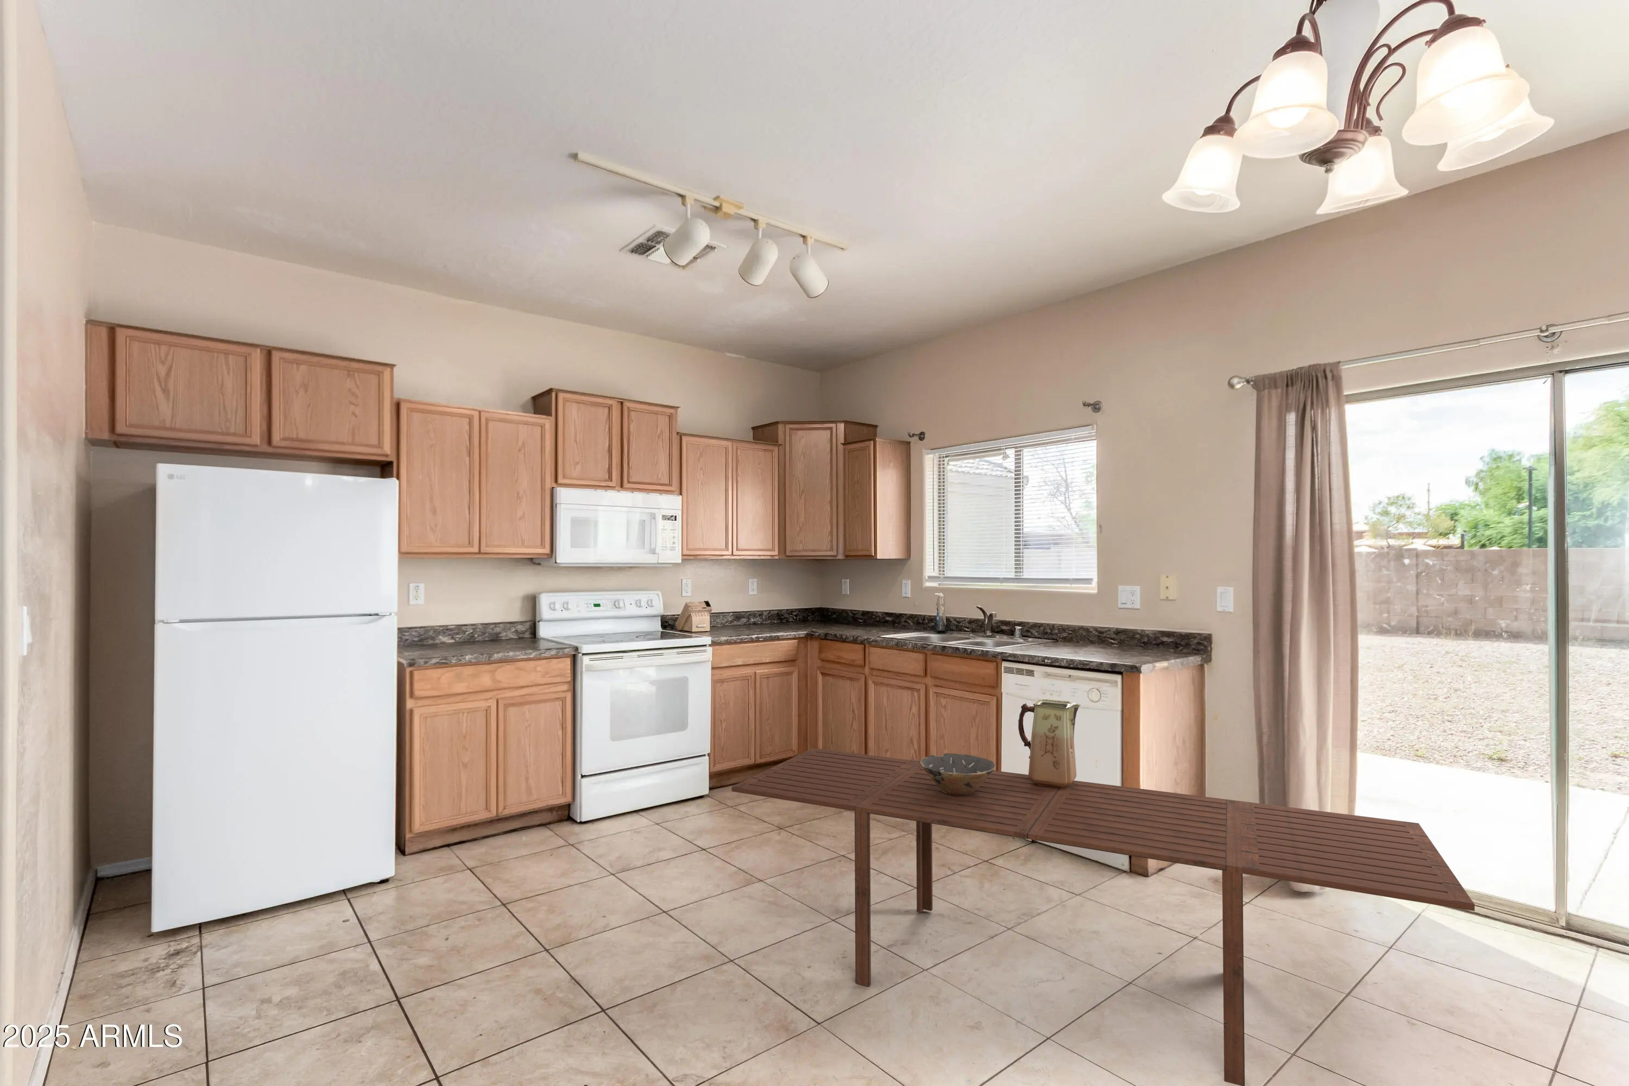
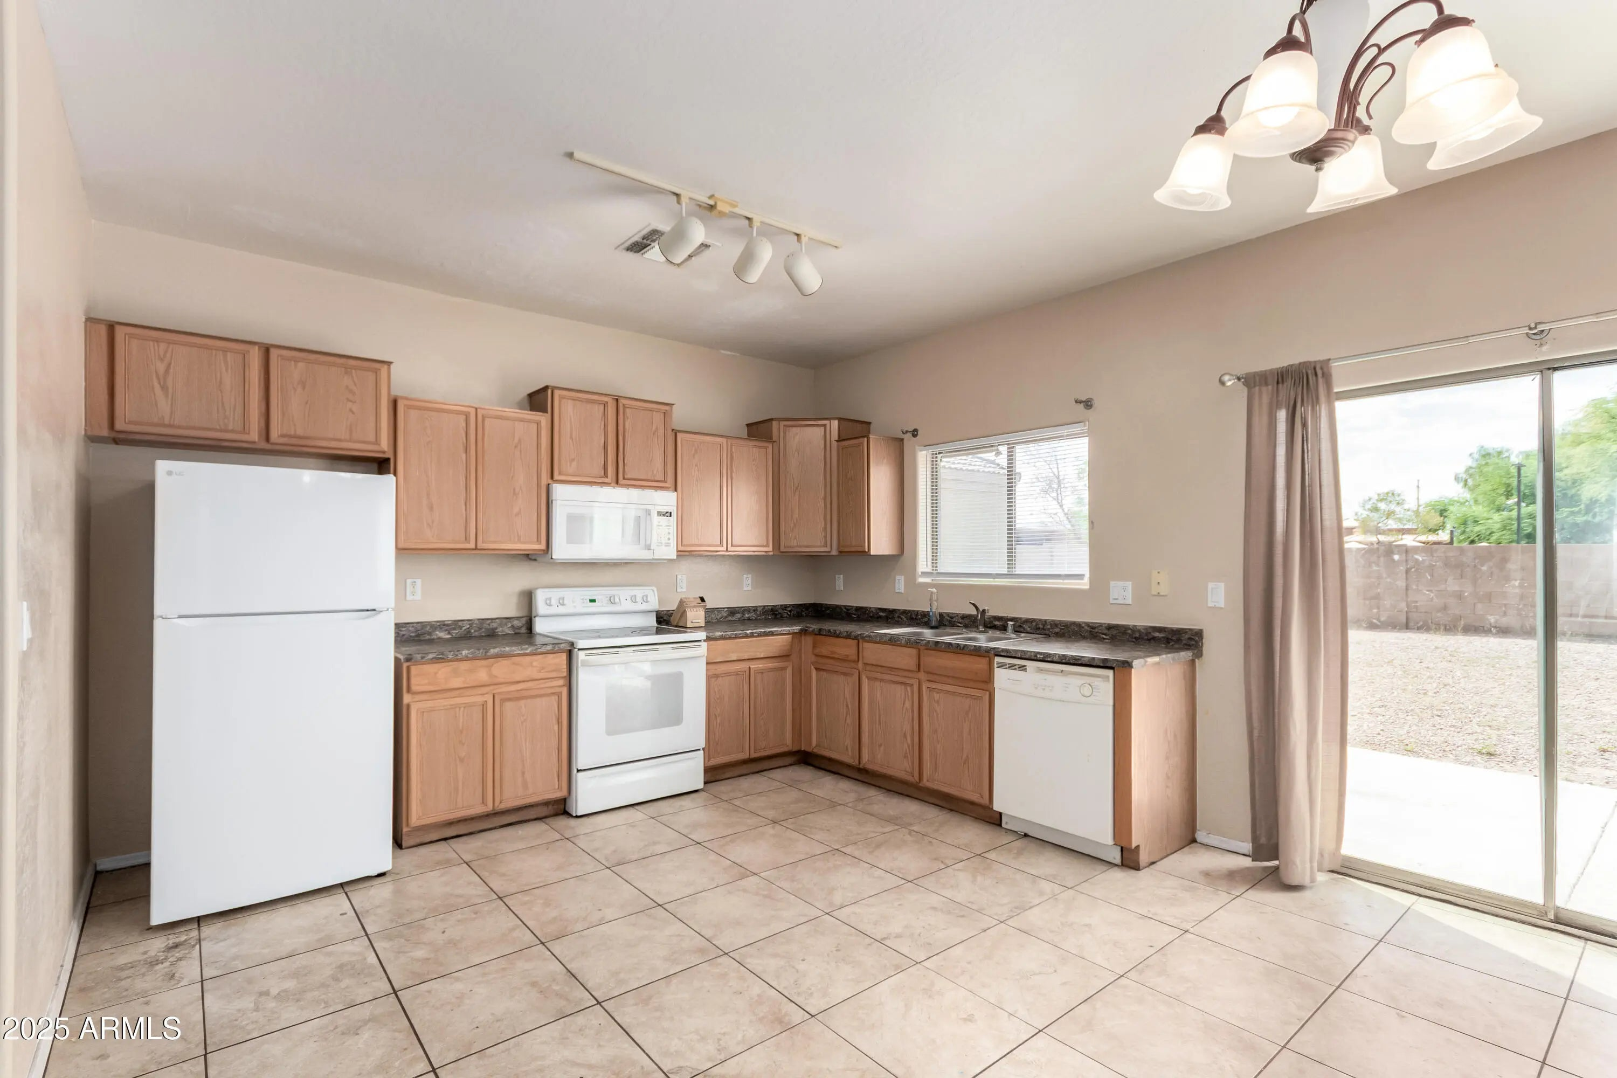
- bowl [920,753,996,796]
- dining table [731,748,1475,1086]
- vase [1018,699,1081,788]
